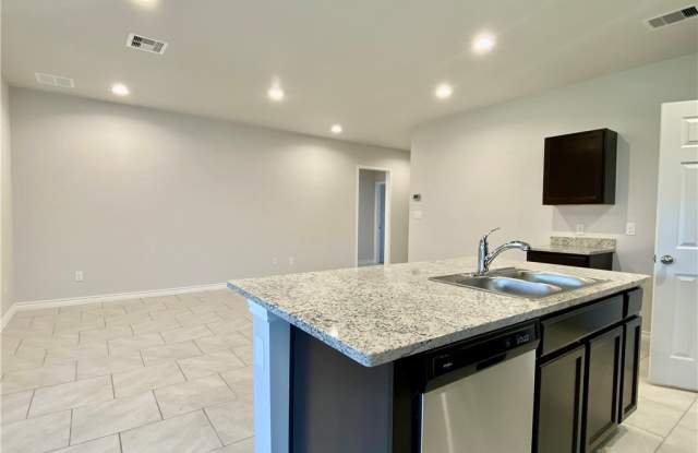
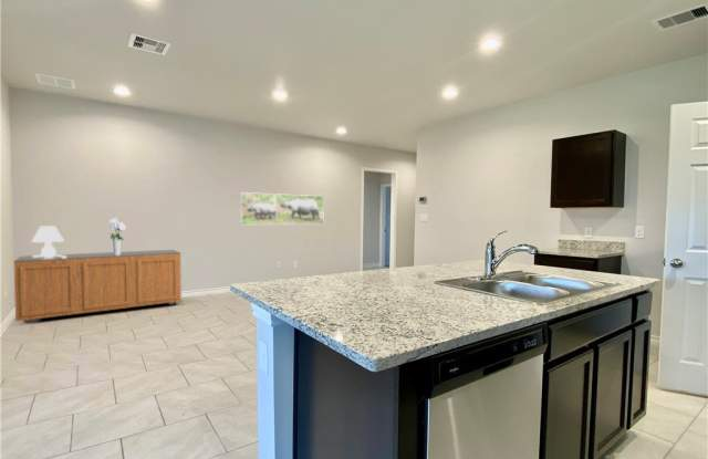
+ table lamp [30,225,66,258]
+ bouquet [107,217,128,254]
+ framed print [239,191,325,226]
+ sideboard [13,249,183,324]
